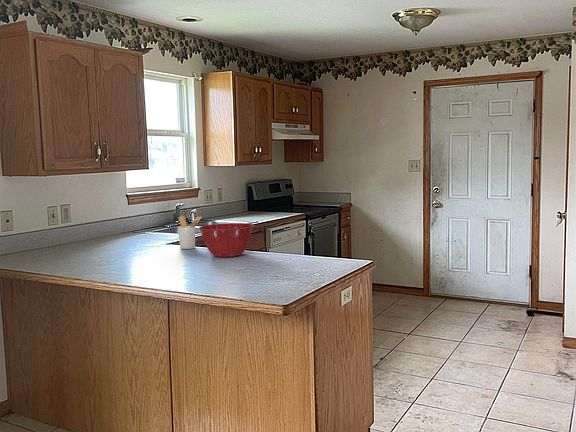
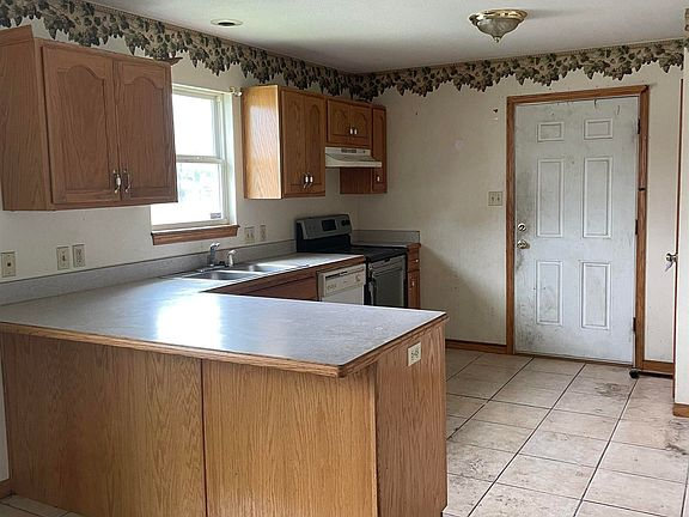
- utensil holder [177,215,203,250]
- mixing bowl [198,222,255,258]
